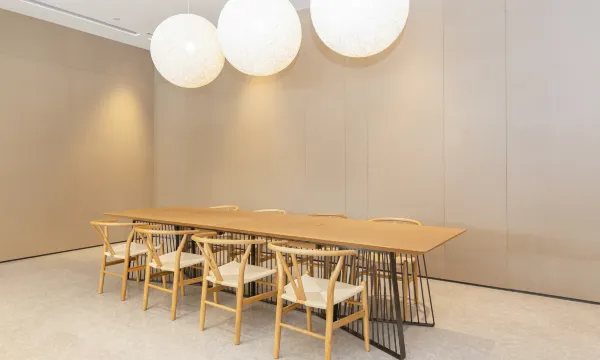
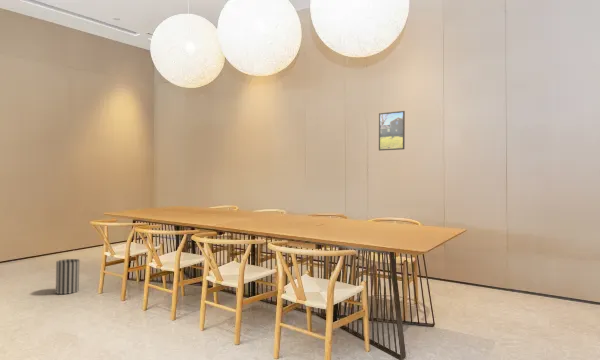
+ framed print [378,110,406,152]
+ wastebasket [55,258,81,295]
